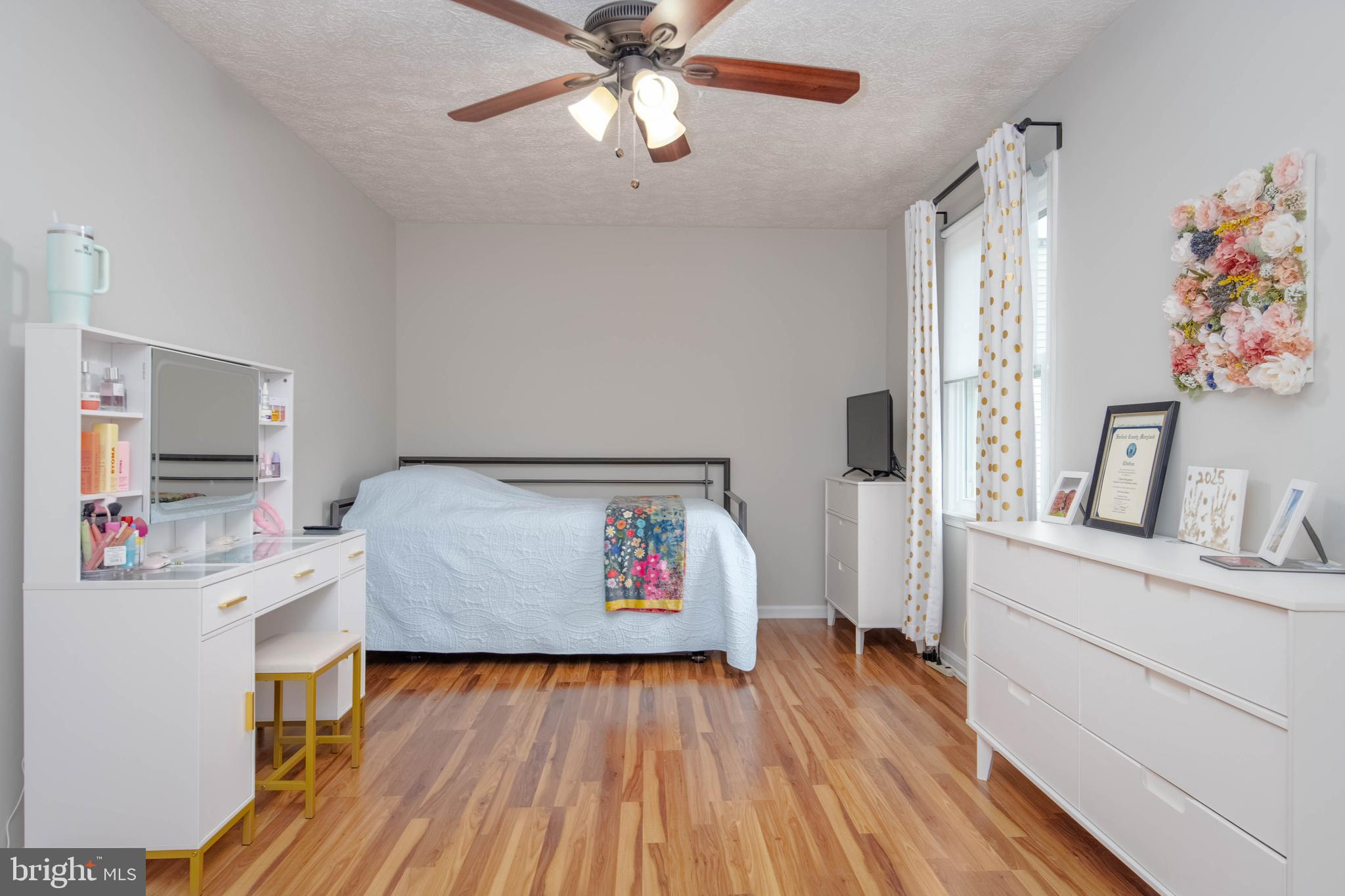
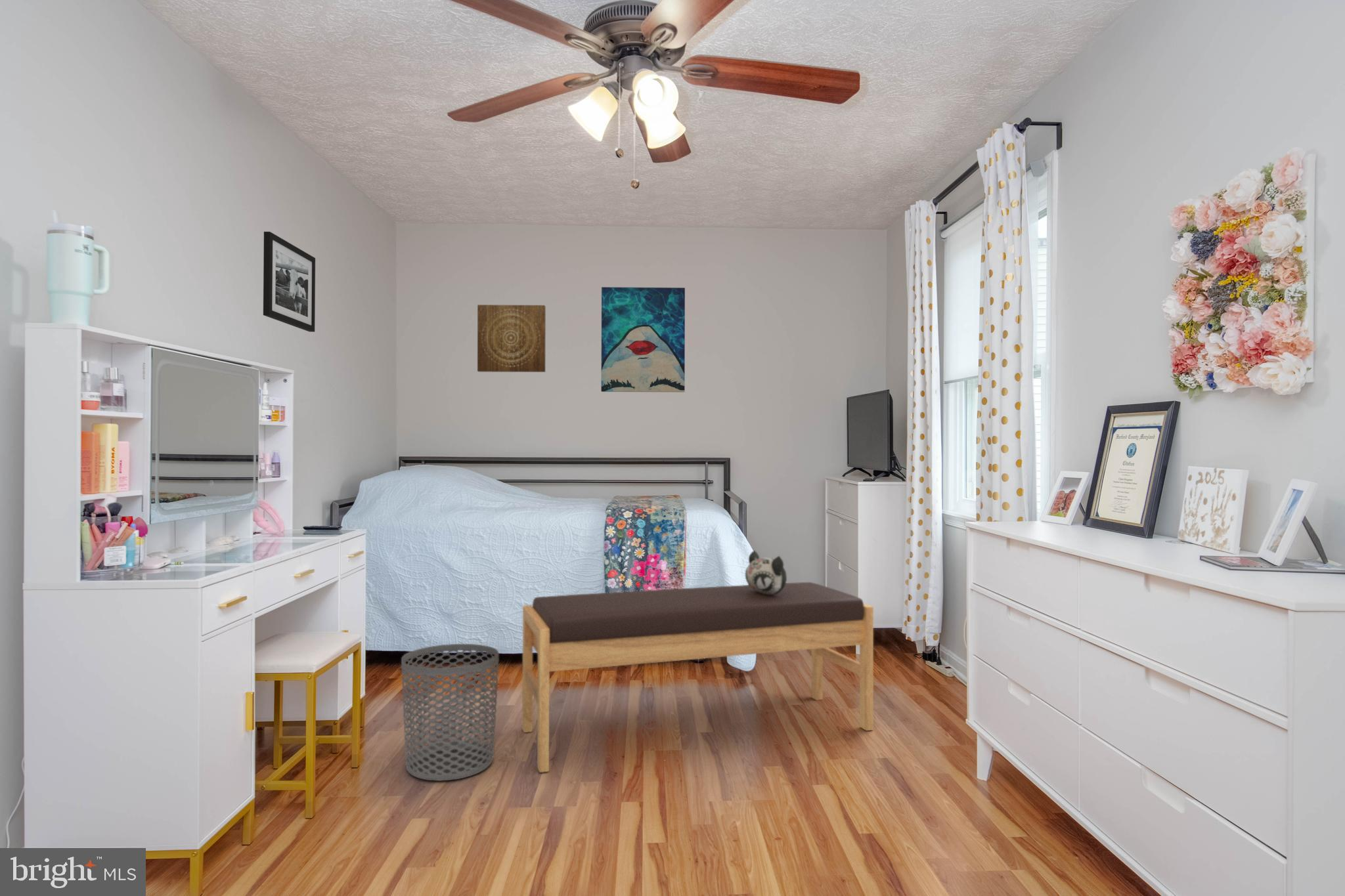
+ wall art [600,286,686,393]
+ plush toy [745,550,787,595]
+ waste bin [401,643,500,781]
+ picture frame [263,231,316,333]
+ bench [521,582,874,773]
+ wall art [477,304,546,373]
